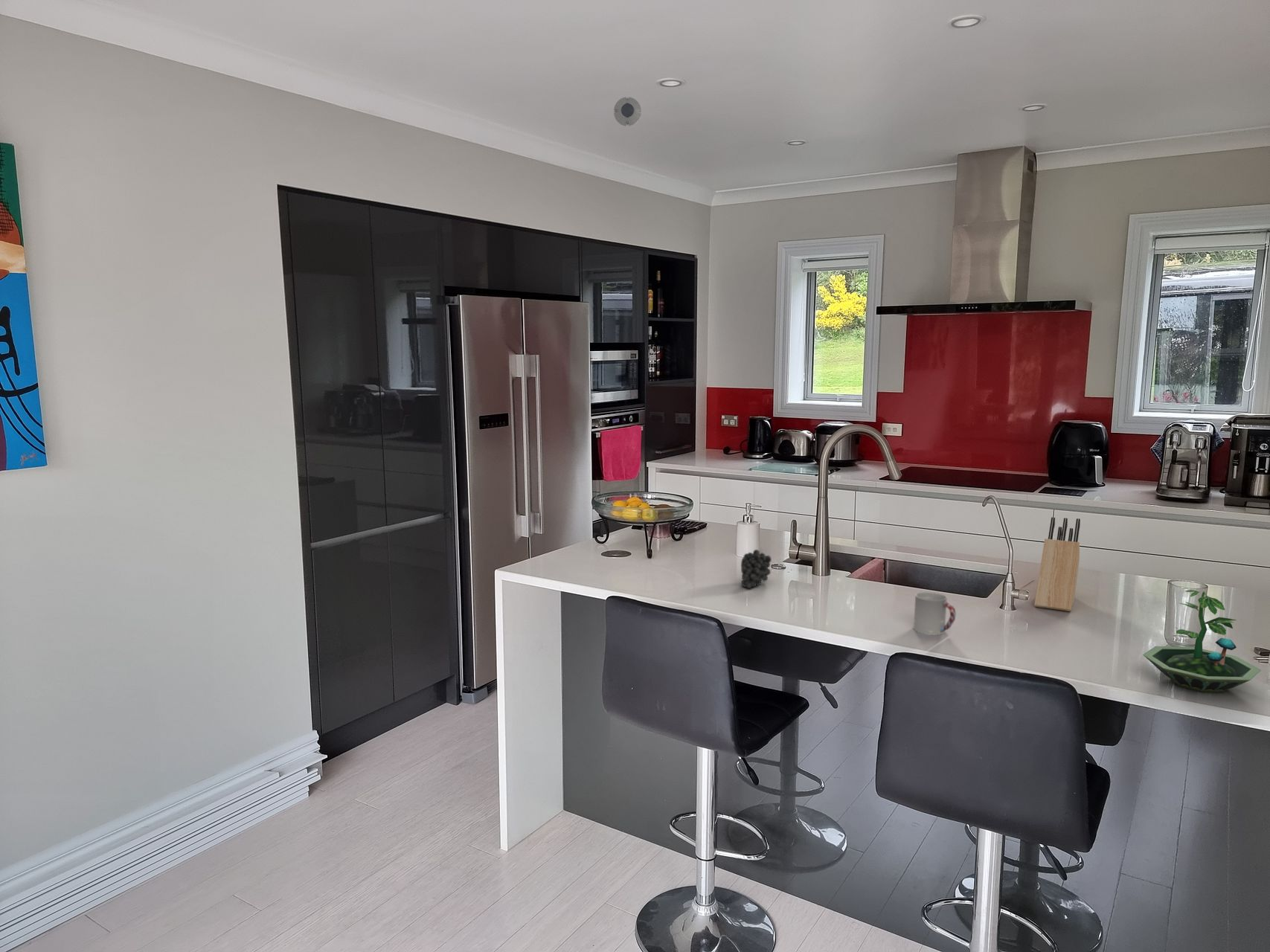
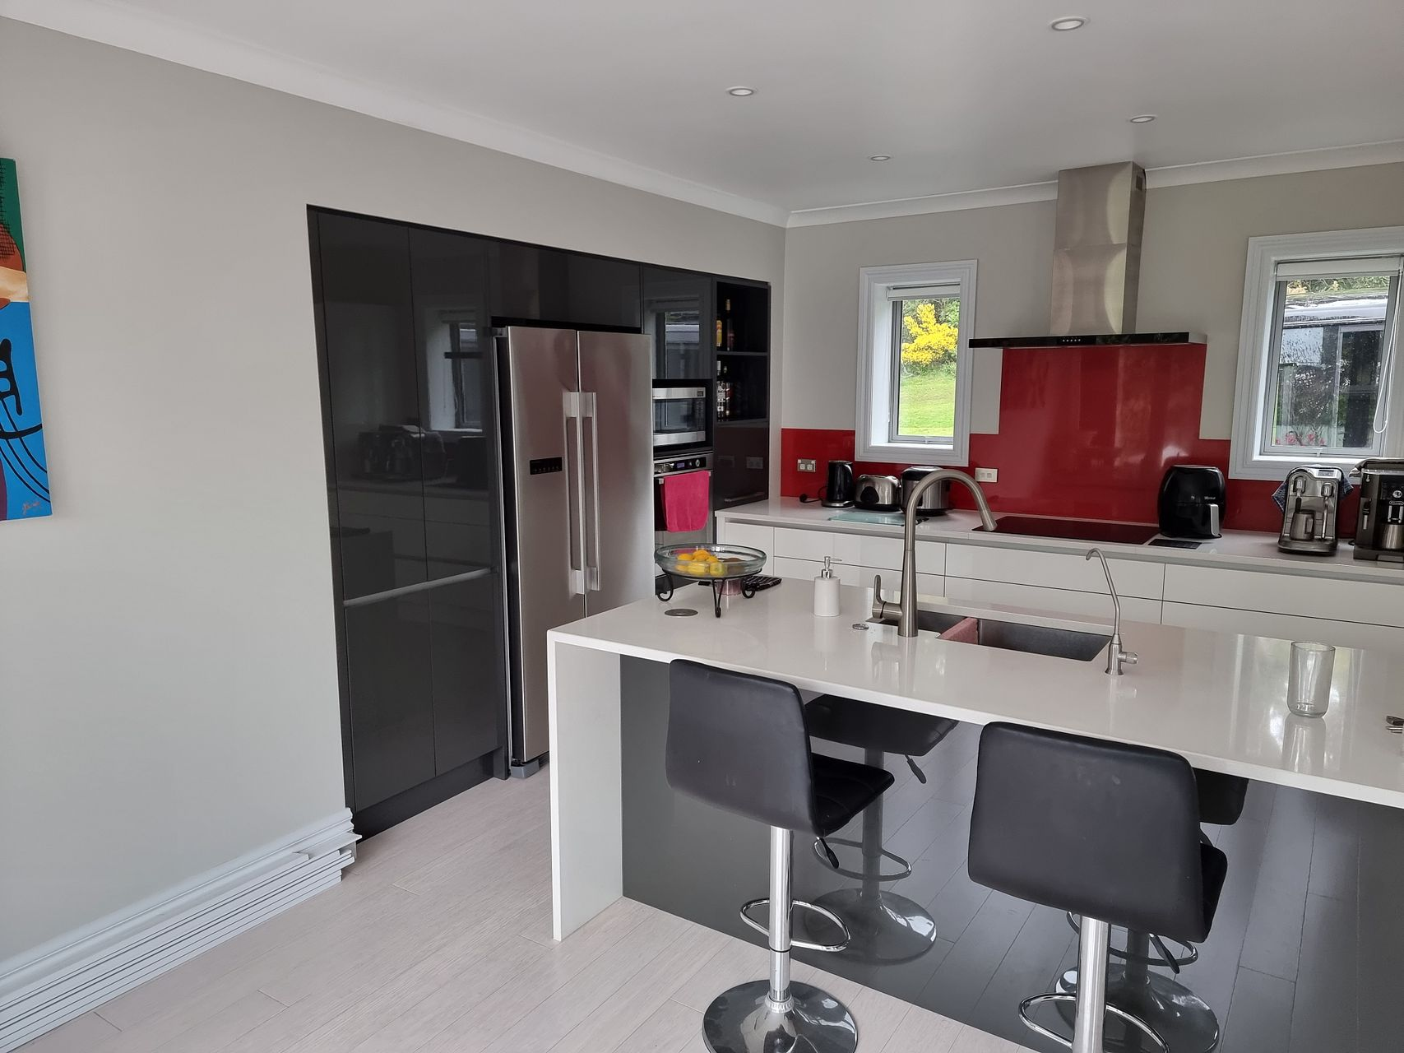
- fruit [740,549,772,589]
- smoke detector [613,96,642,127]
- cup [913,591,957,636]
- terrarium [1142,589,1262,694]
- knife block [1033,516,1081,612]
